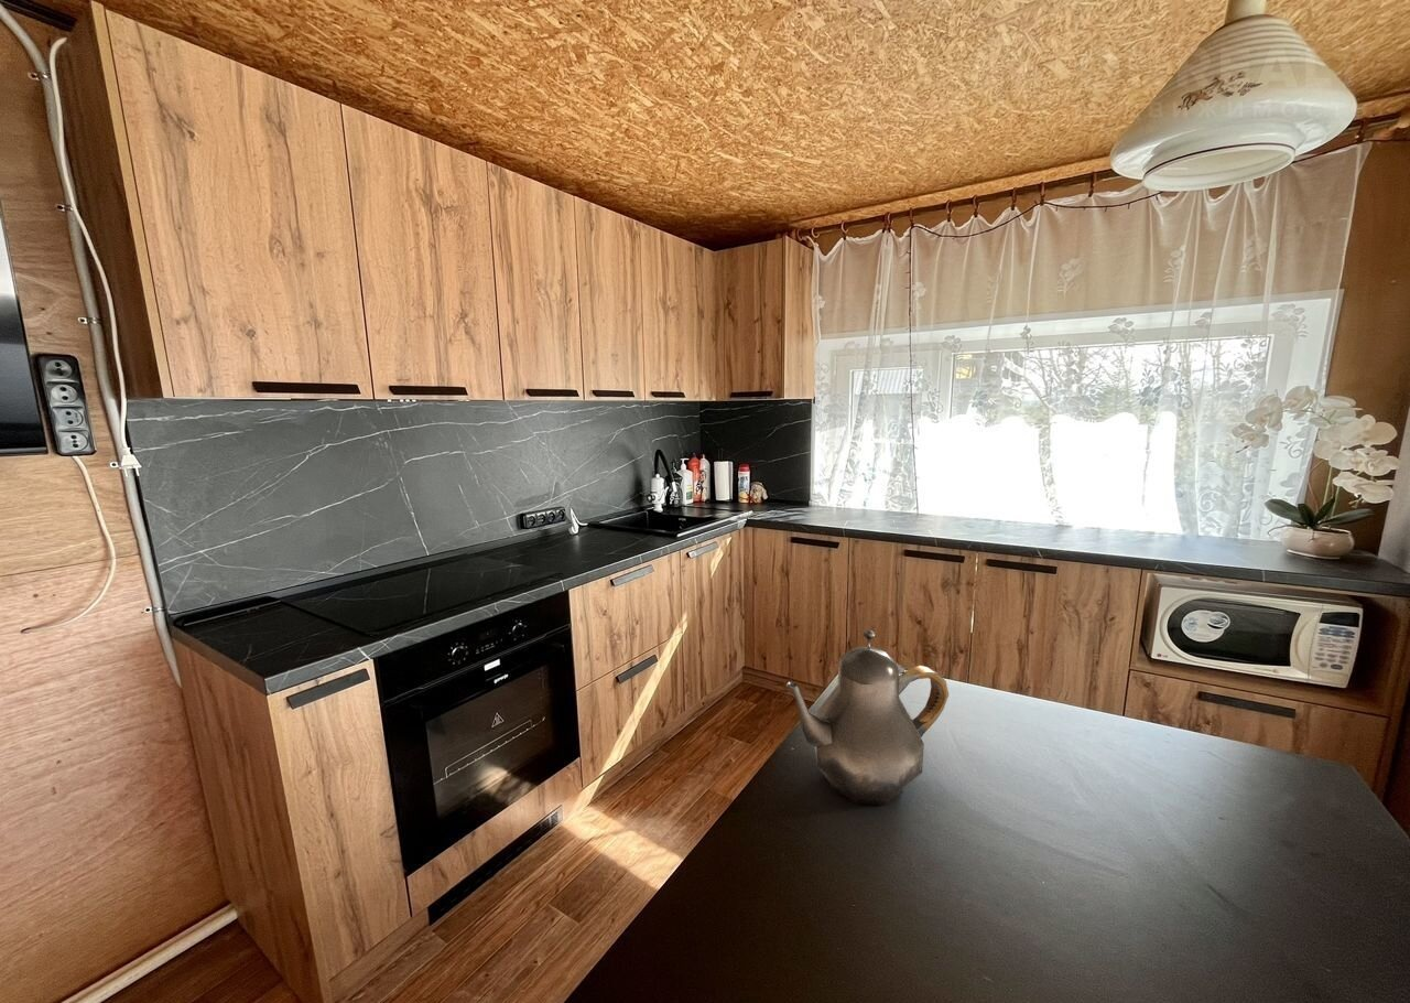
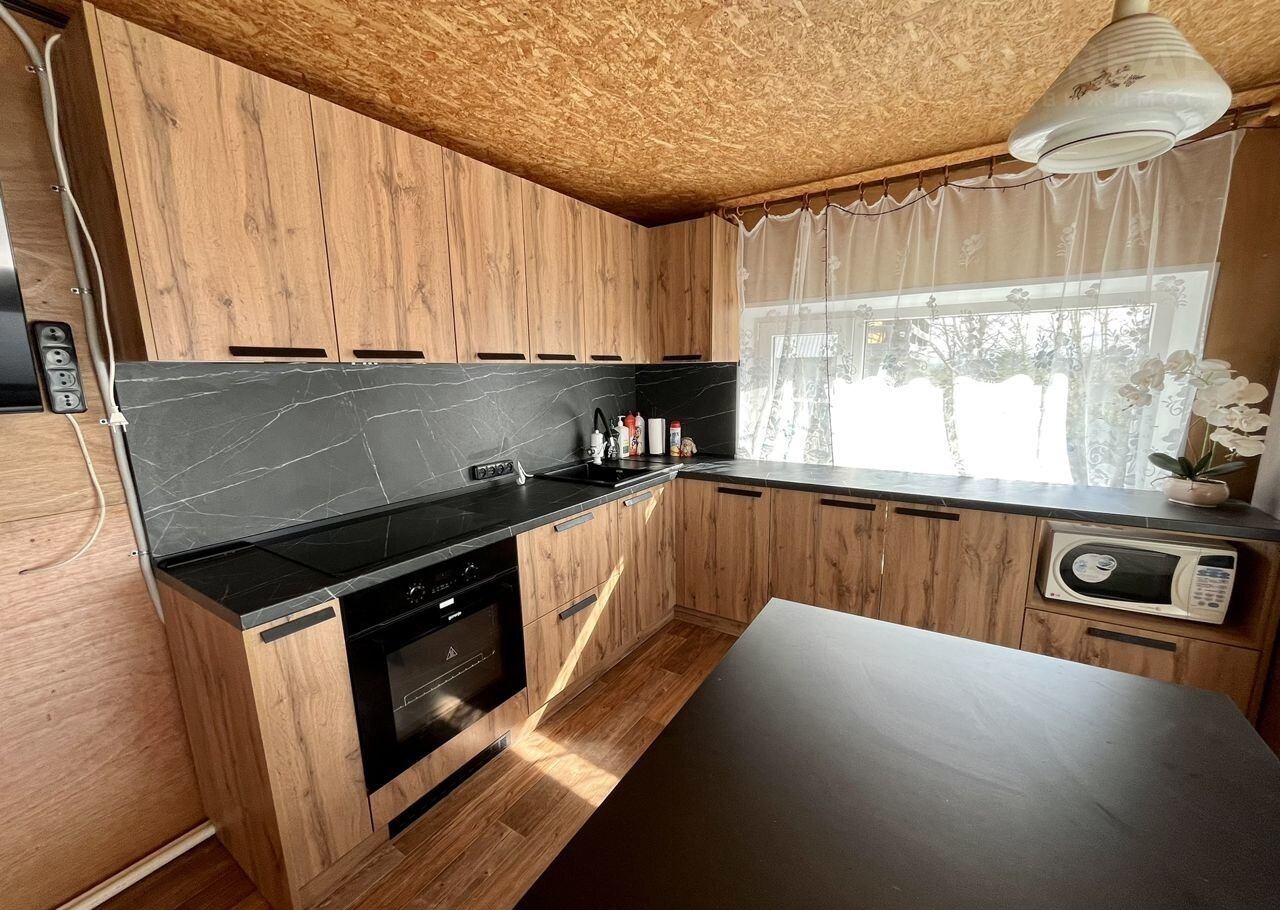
- teapot [785,628,950,806]
